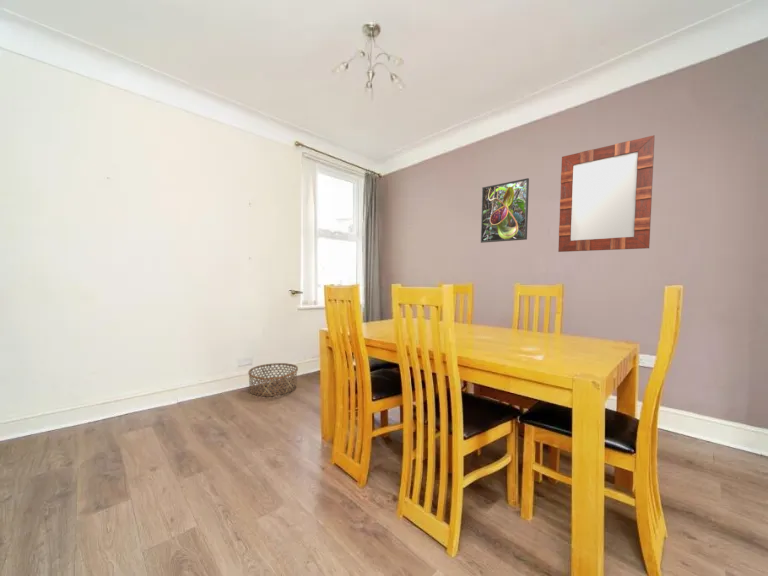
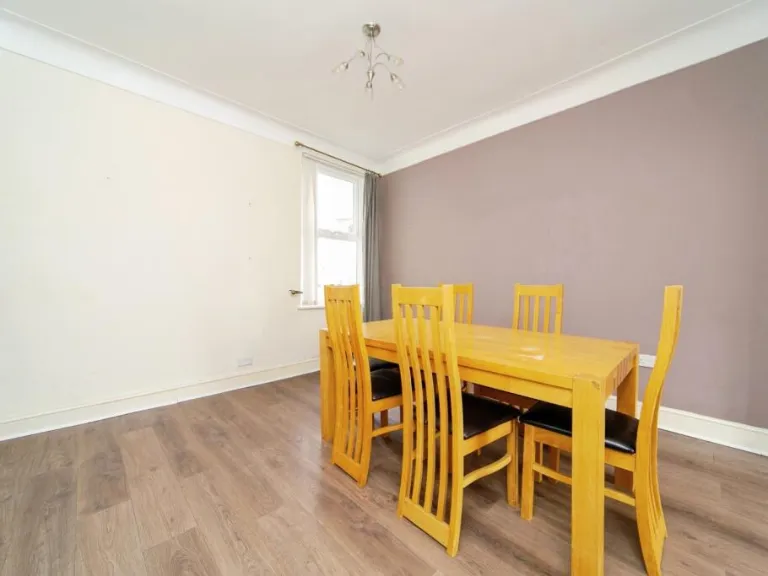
- basket [247,362,299,397]
- home mirror [557,134,656,253]
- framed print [480,177,530,244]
